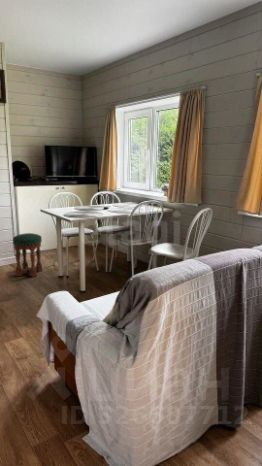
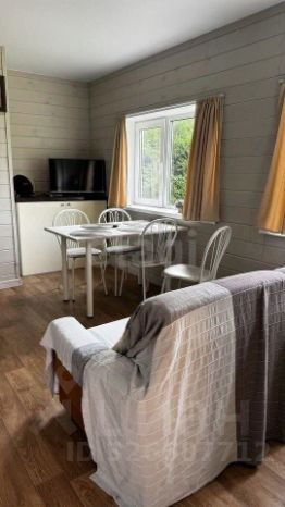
- stool [12,232,43,278]
